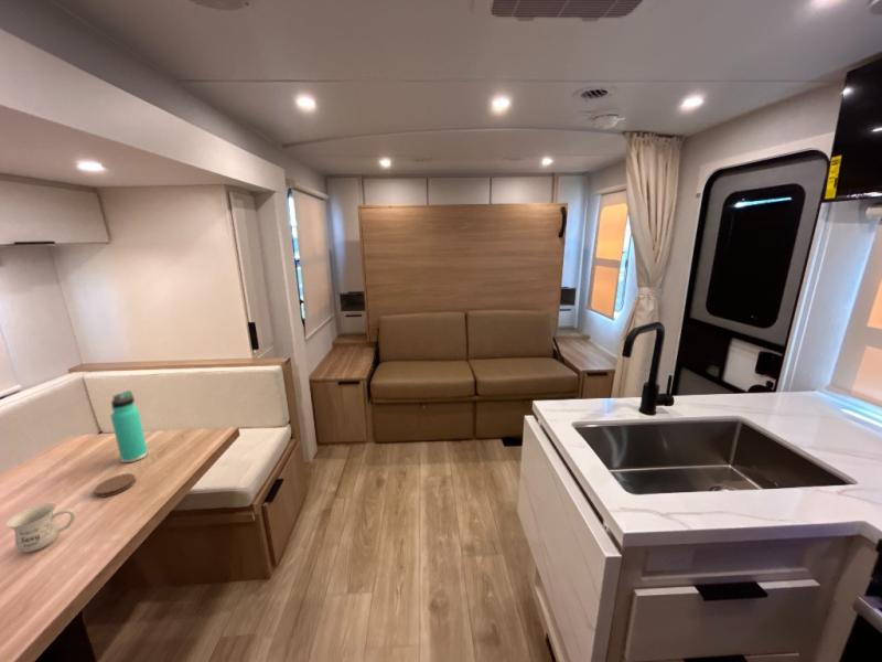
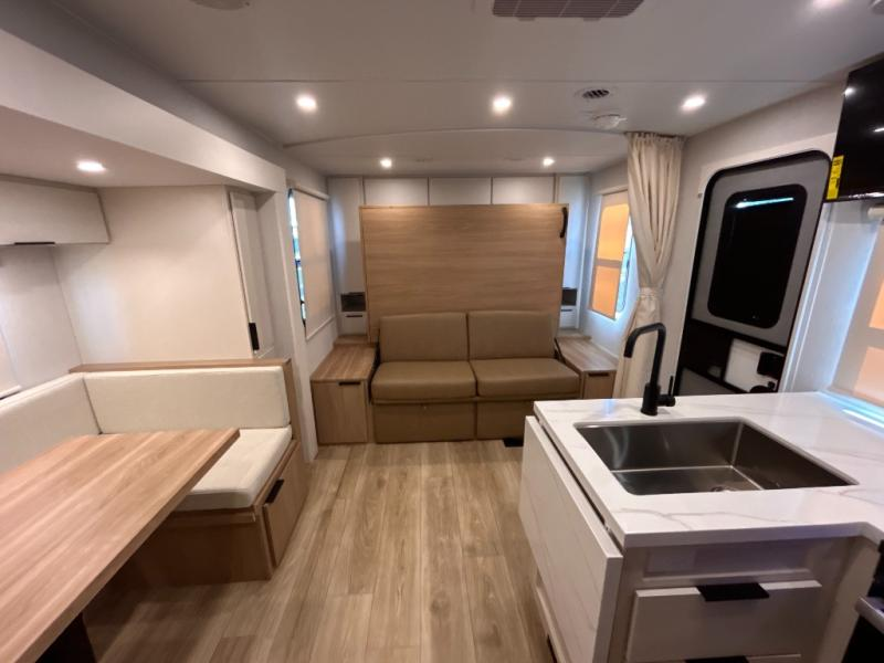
- coaster [94,472,137,498]
- thermos bottle [109,389,149,463]
- mug [6,502,77,554]
